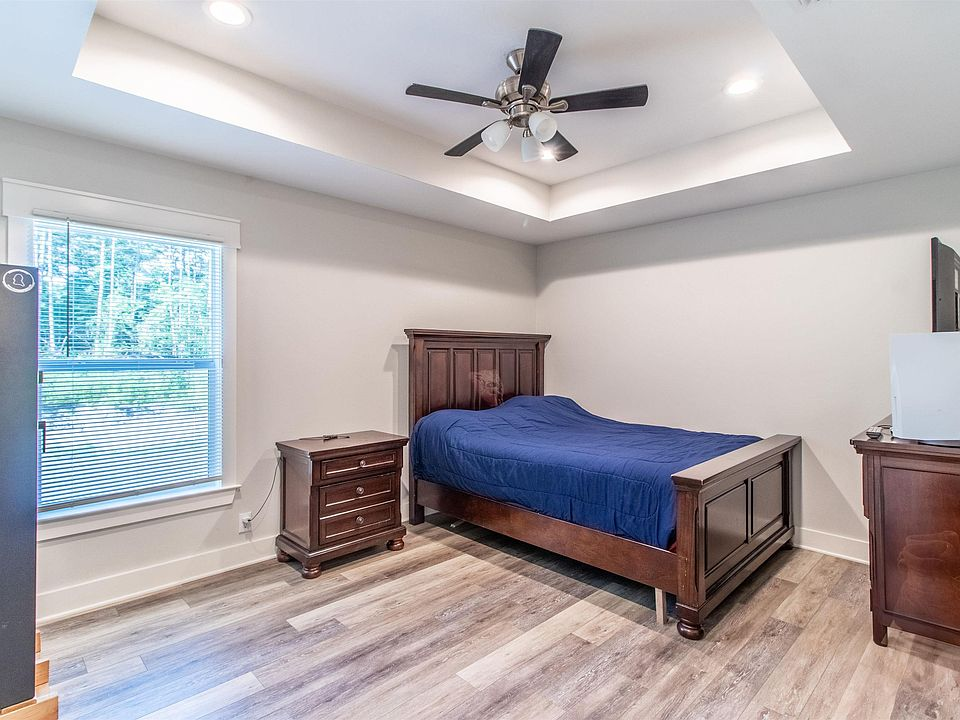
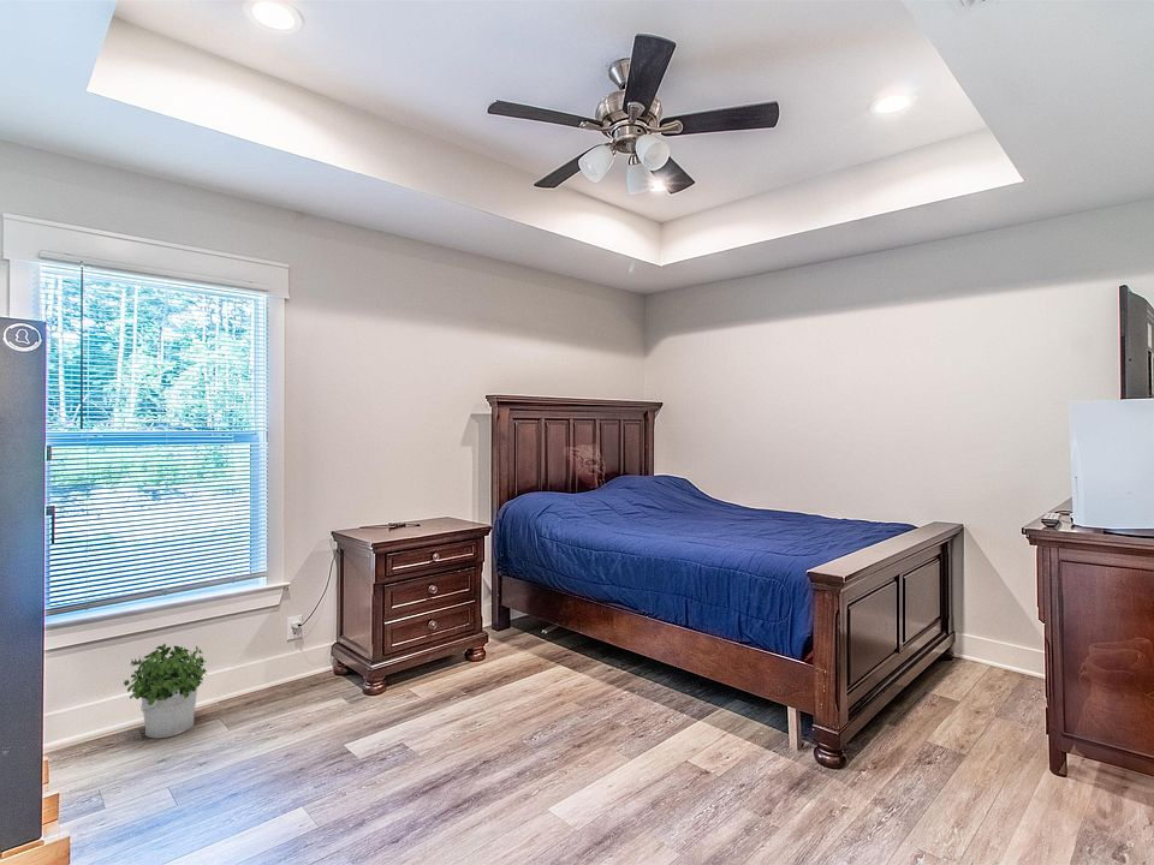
+ potted plant [121,643,208,739]
